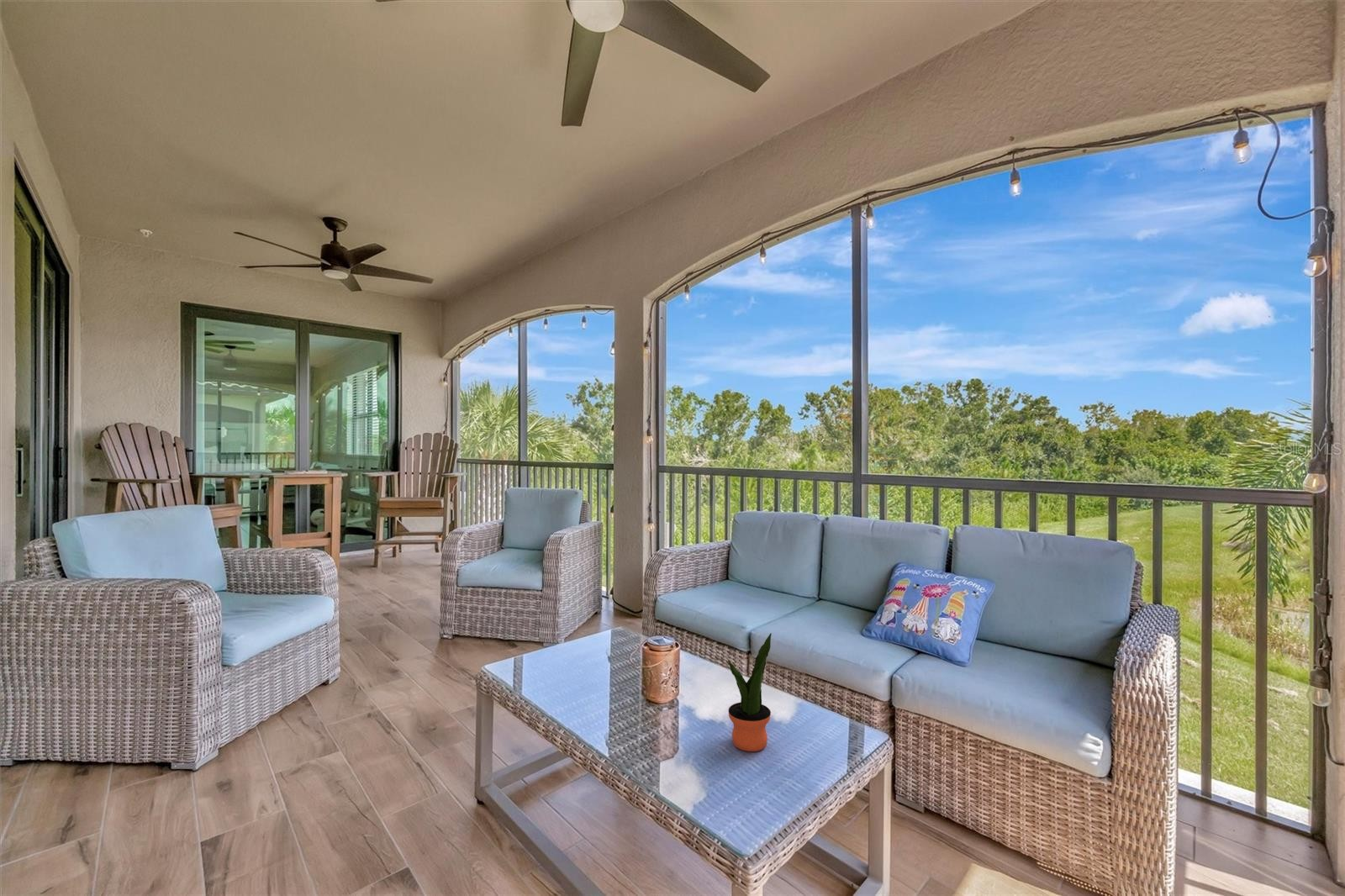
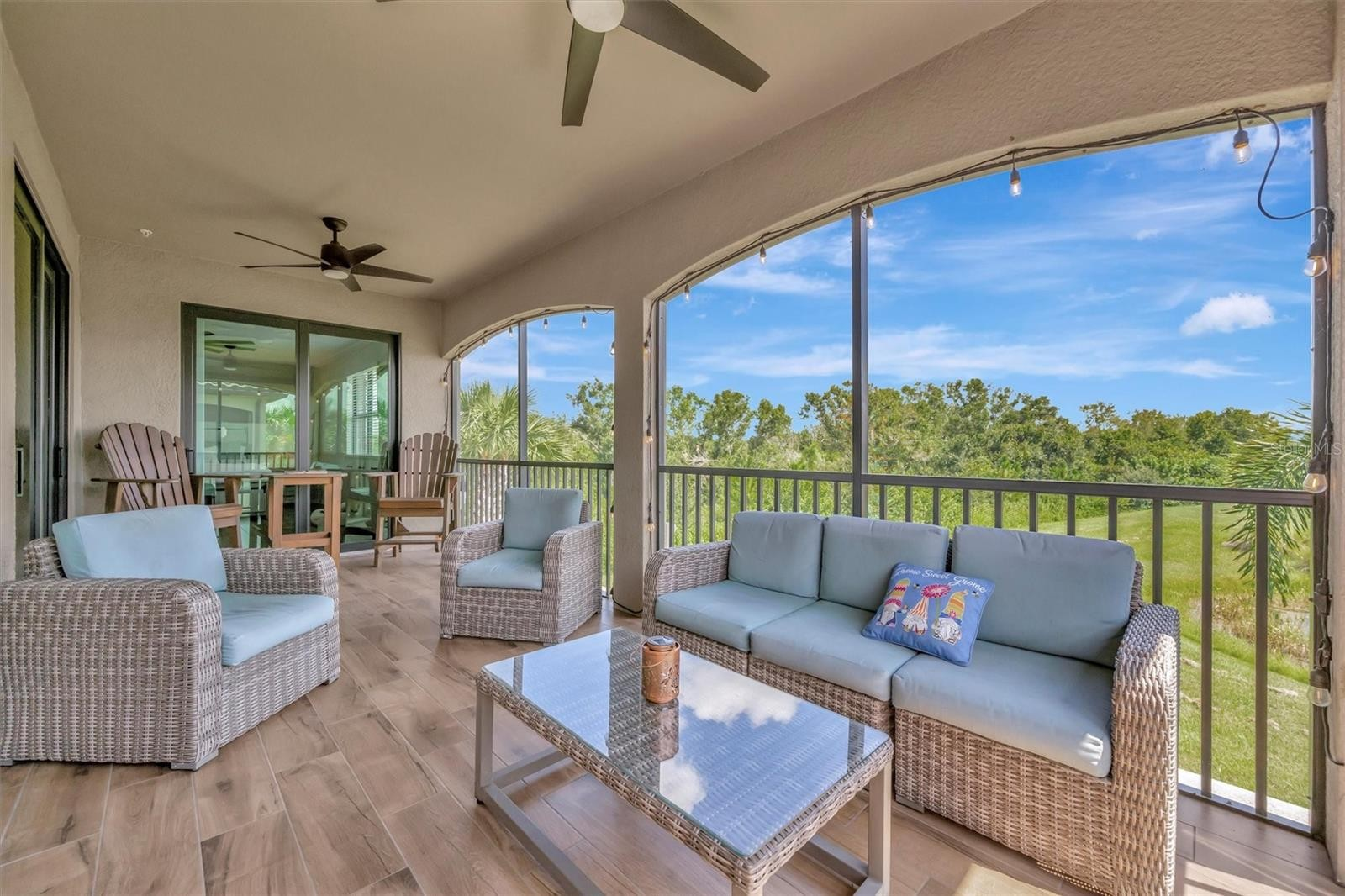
- potted plant [727,632,773,752]
